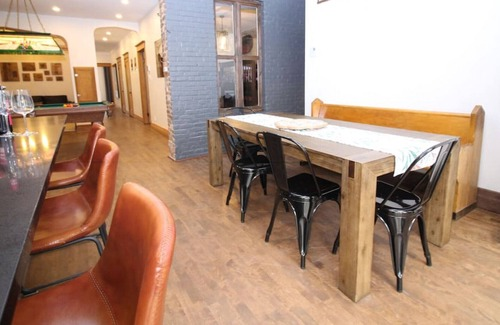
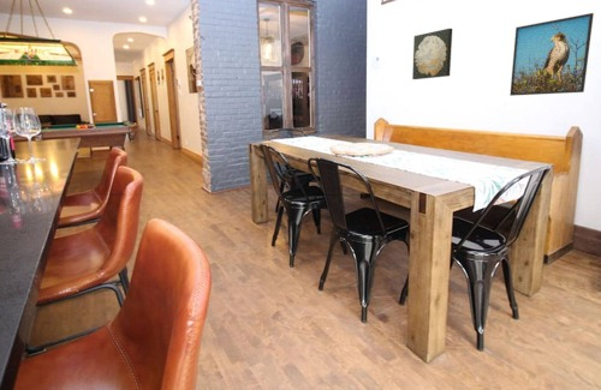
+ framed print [508,12,595,97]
+ wall art [411,28,453,80]
